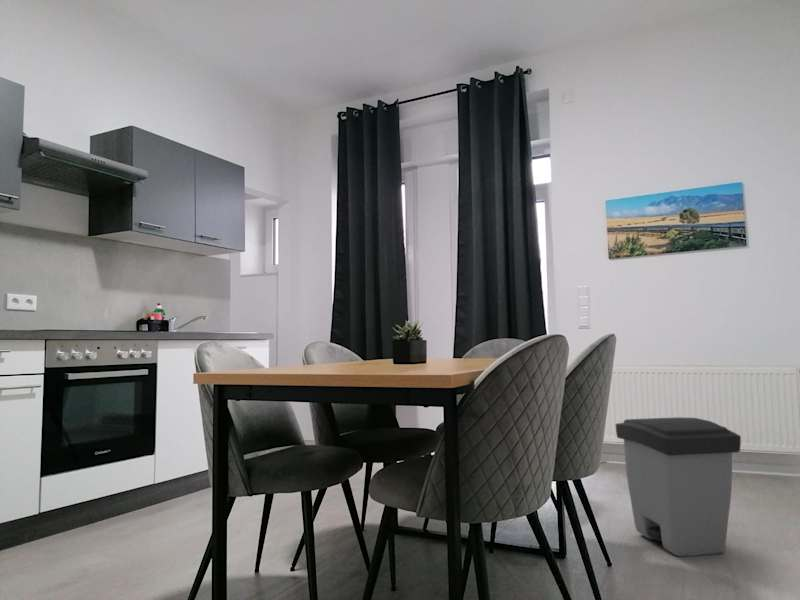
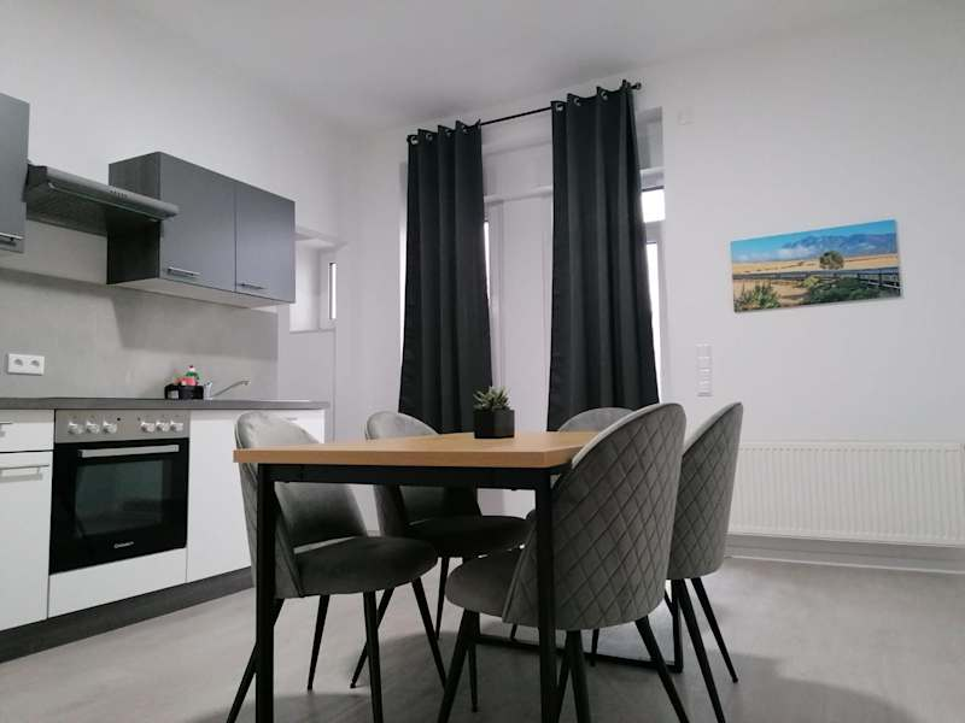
- trash can [615,416,742,558]
